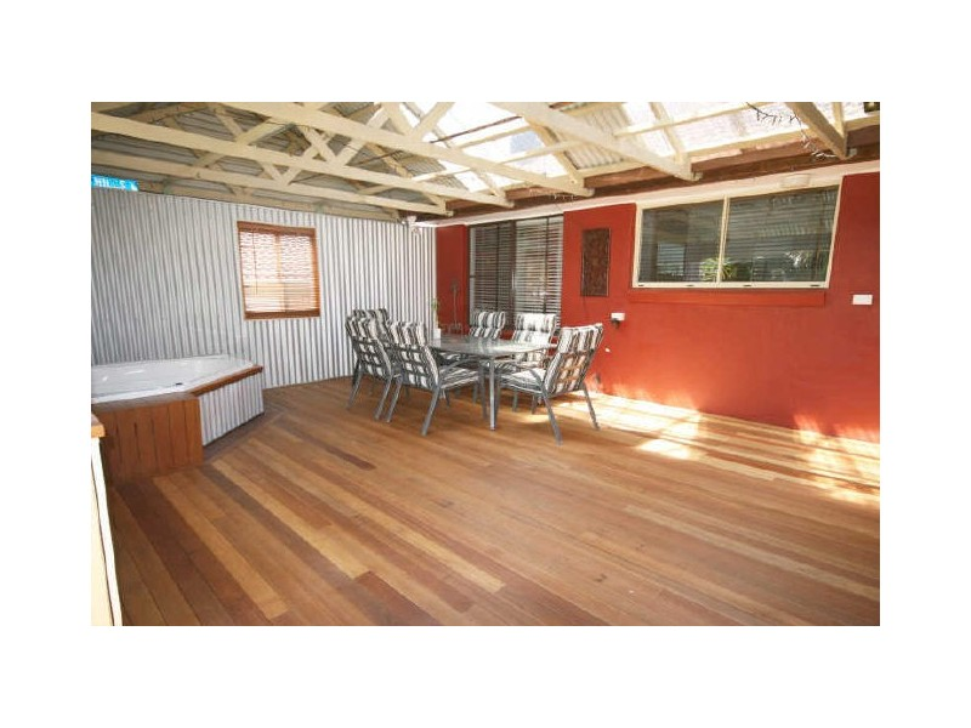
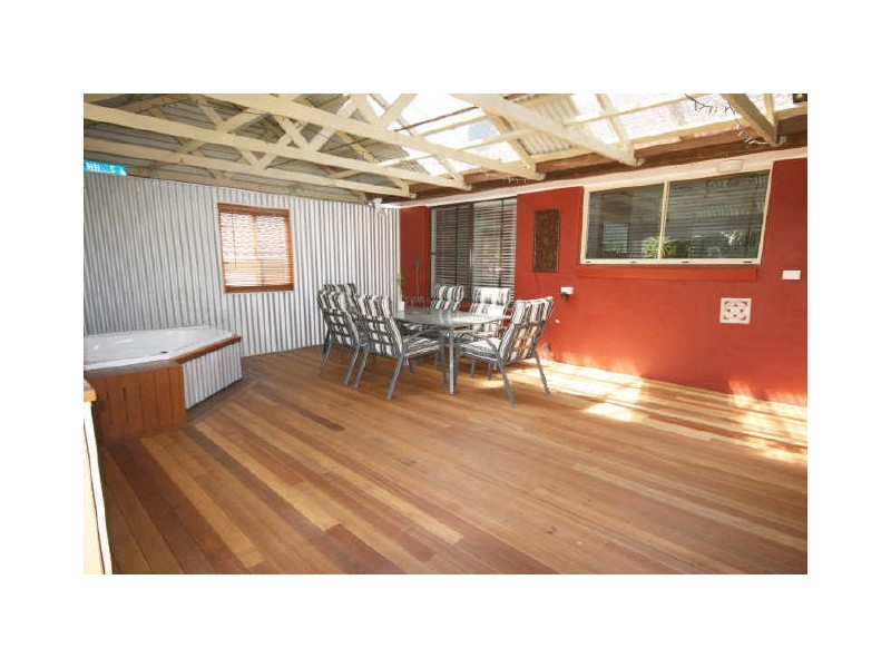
+ wall ornament [718,297,753,325]
